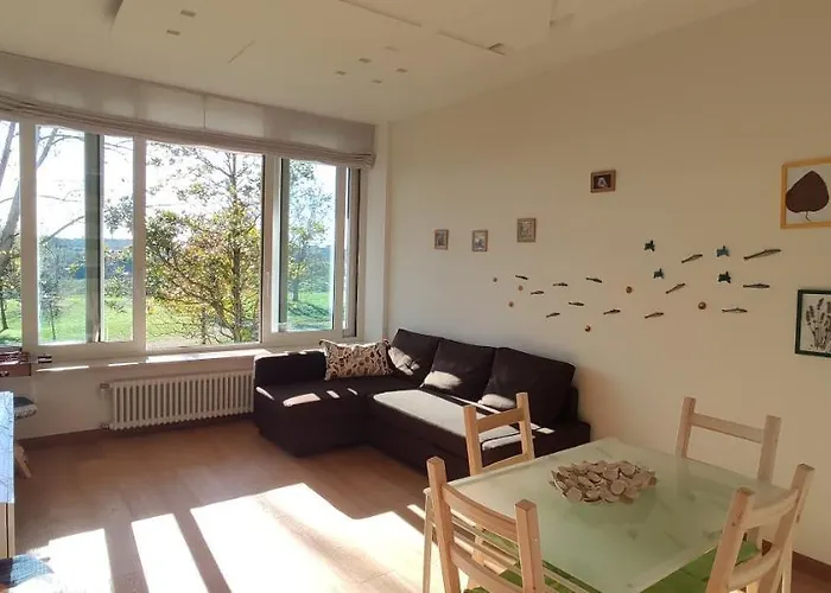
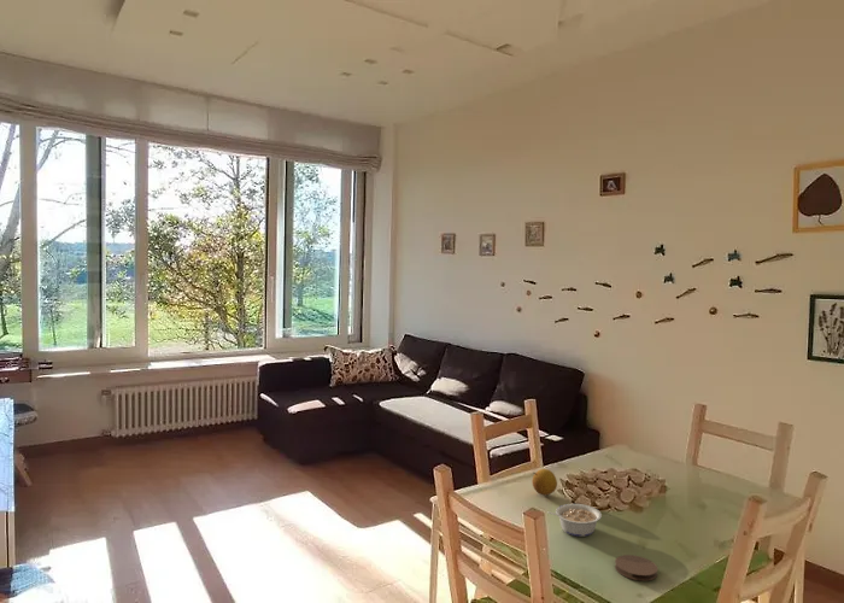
+ coaster [614,554,660,582]
+ legume [547,503,603,538]
+ fruit [532,468,558,497]
